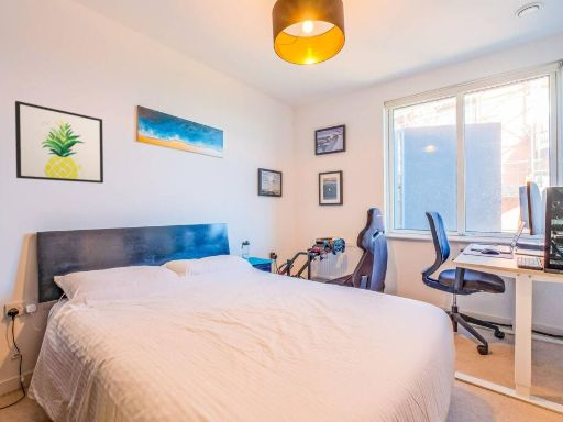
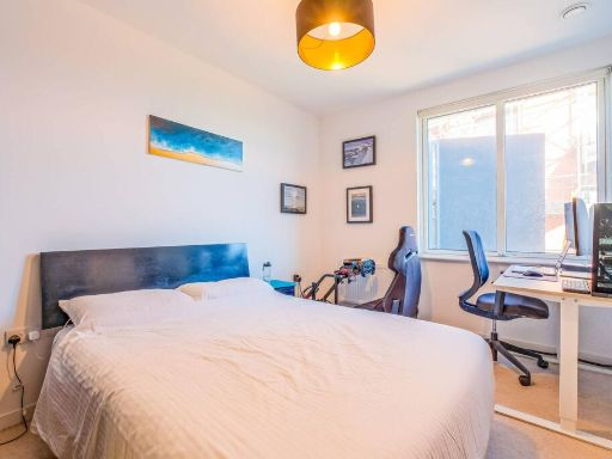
- wall art [14,100,104,185]
